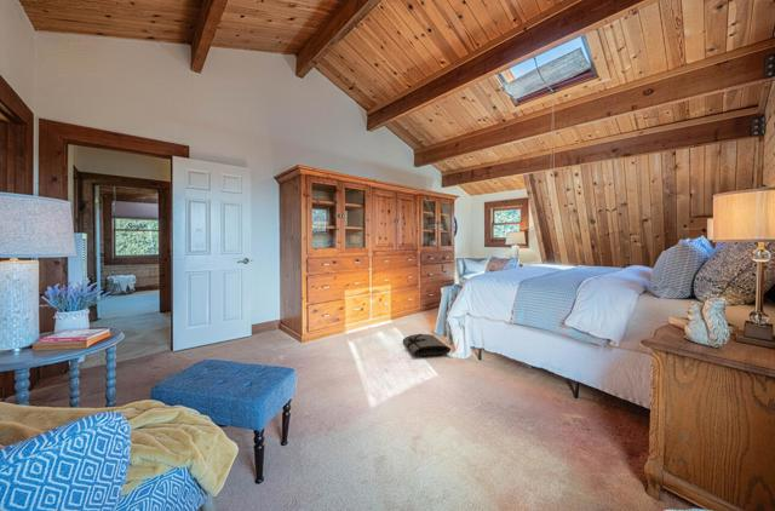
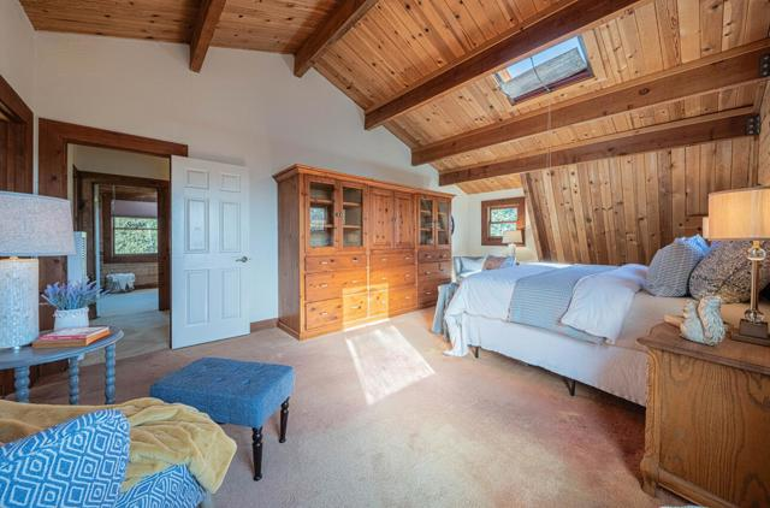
- tool roll [402,333,452,357]
